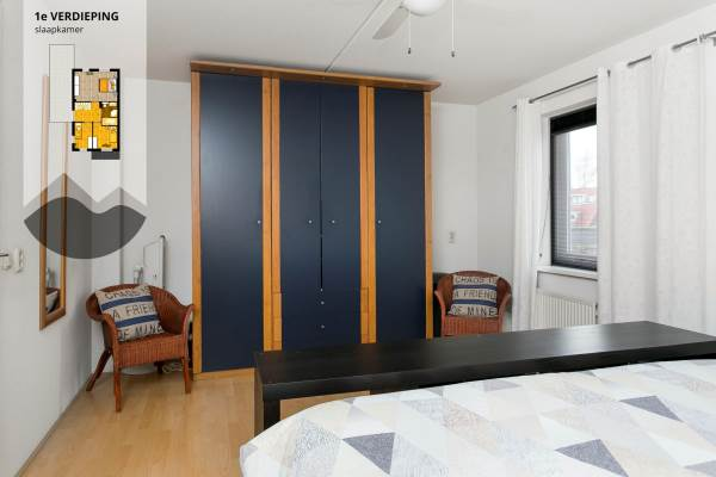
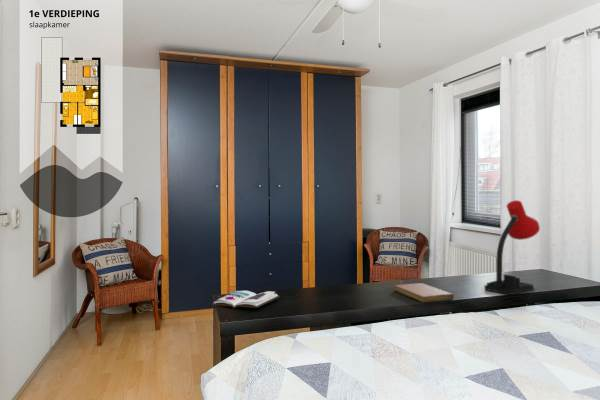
+ book [211,290,280,309]
+ desk lamp [483,199,541,296]
+ notebook [393,282,455,303]
